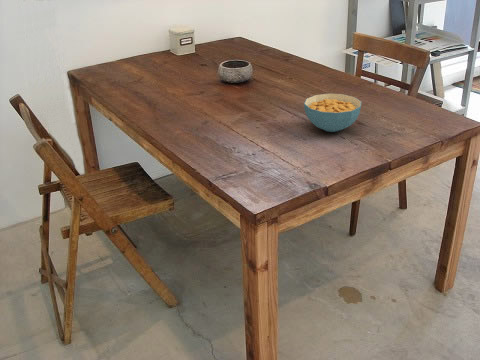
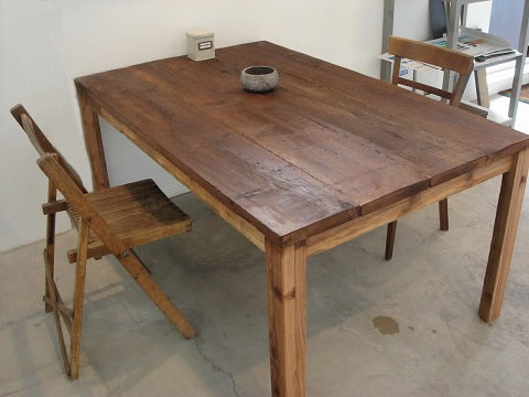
- cereal bowl [303,92,363,133]
